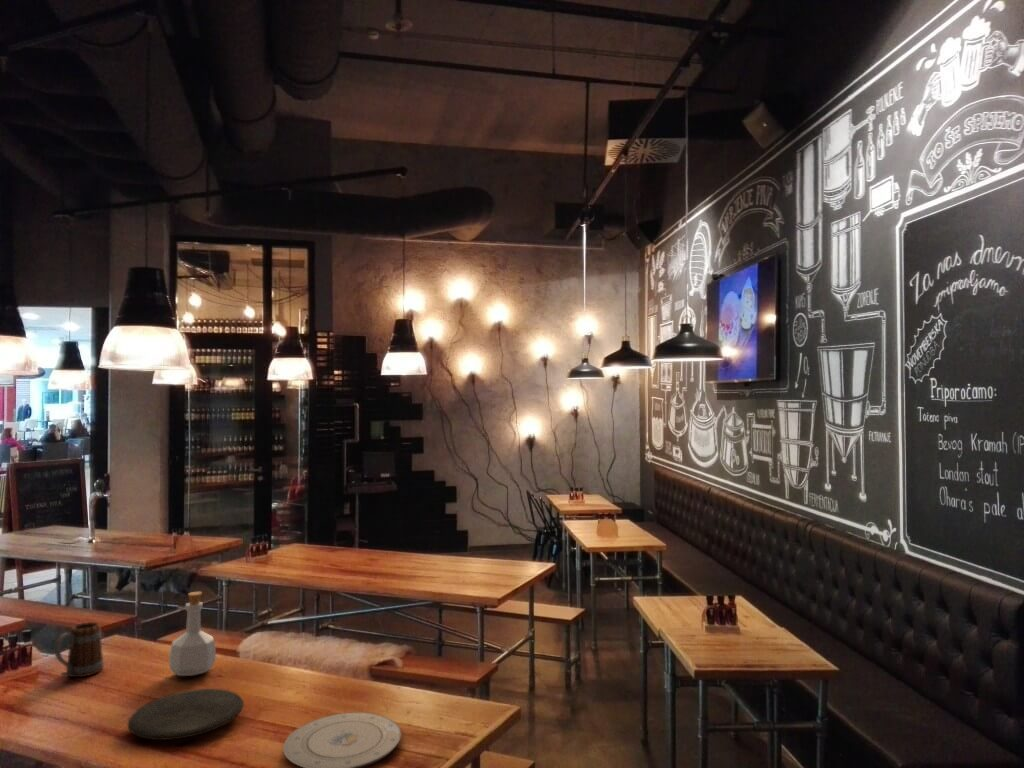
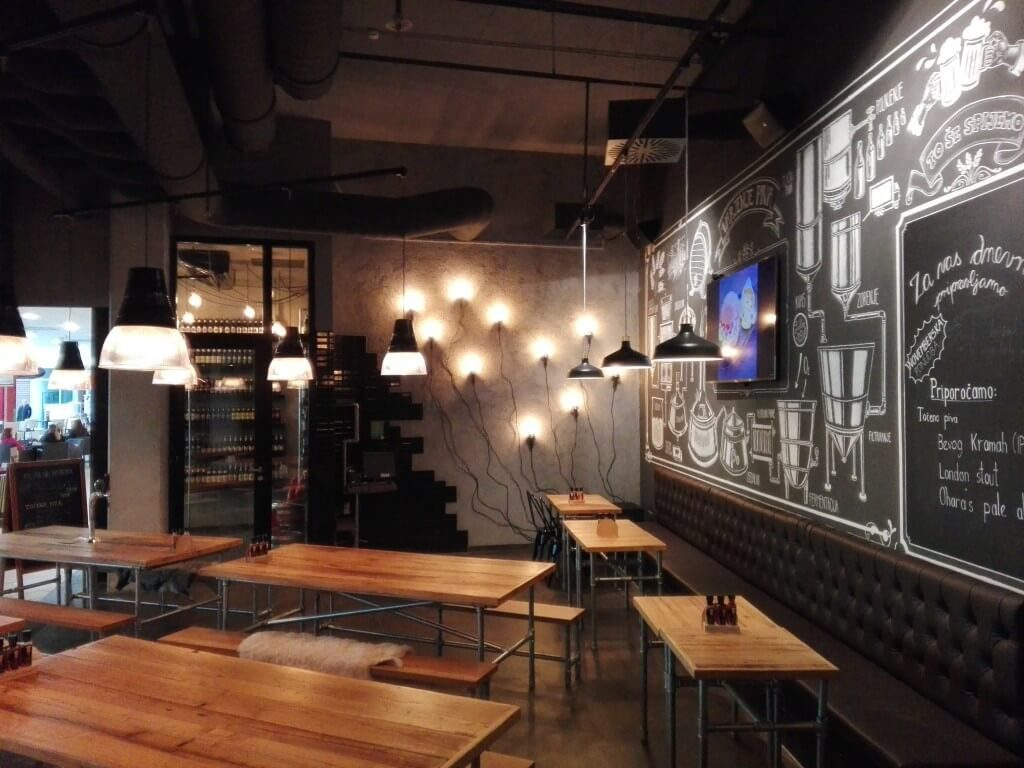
- plate [282,711,402,768]
- beer mug [54,621,105,678]
- bottle [168,591,217,677]
- plate [127,688,245,741]
